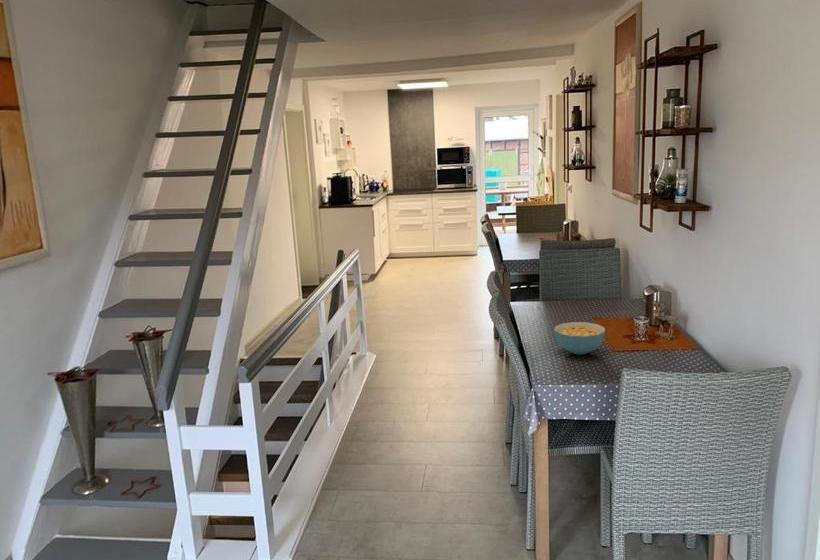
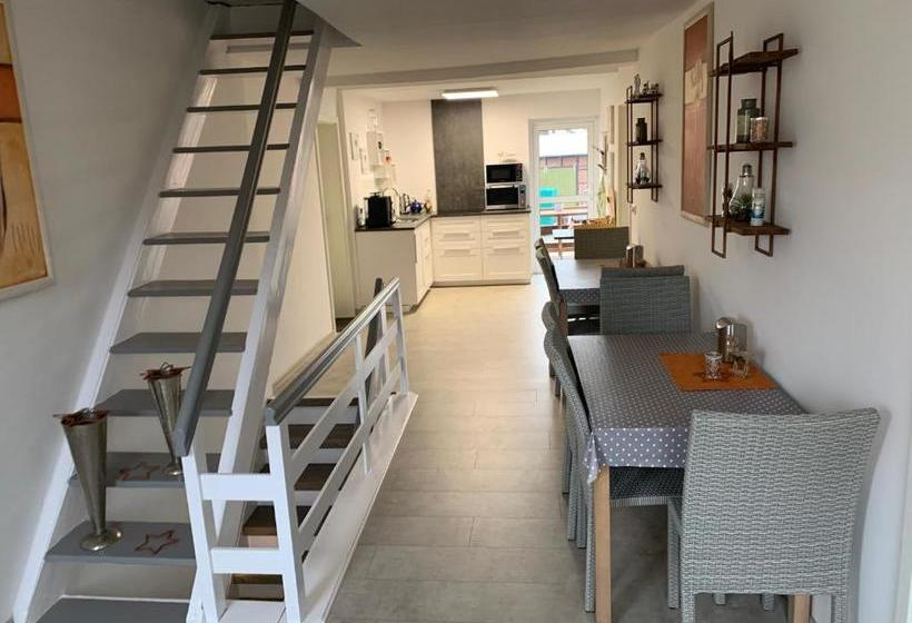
- cereal bowl [553,321,606,356]
